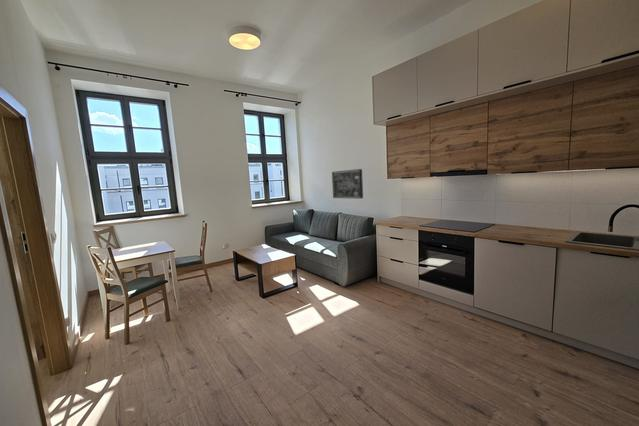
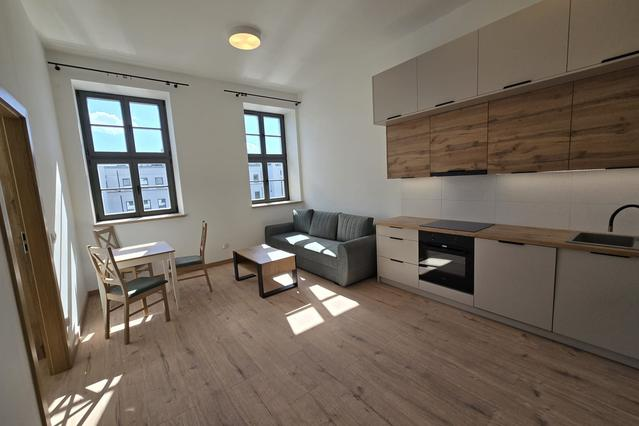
- wall art [331,168,364,200]
